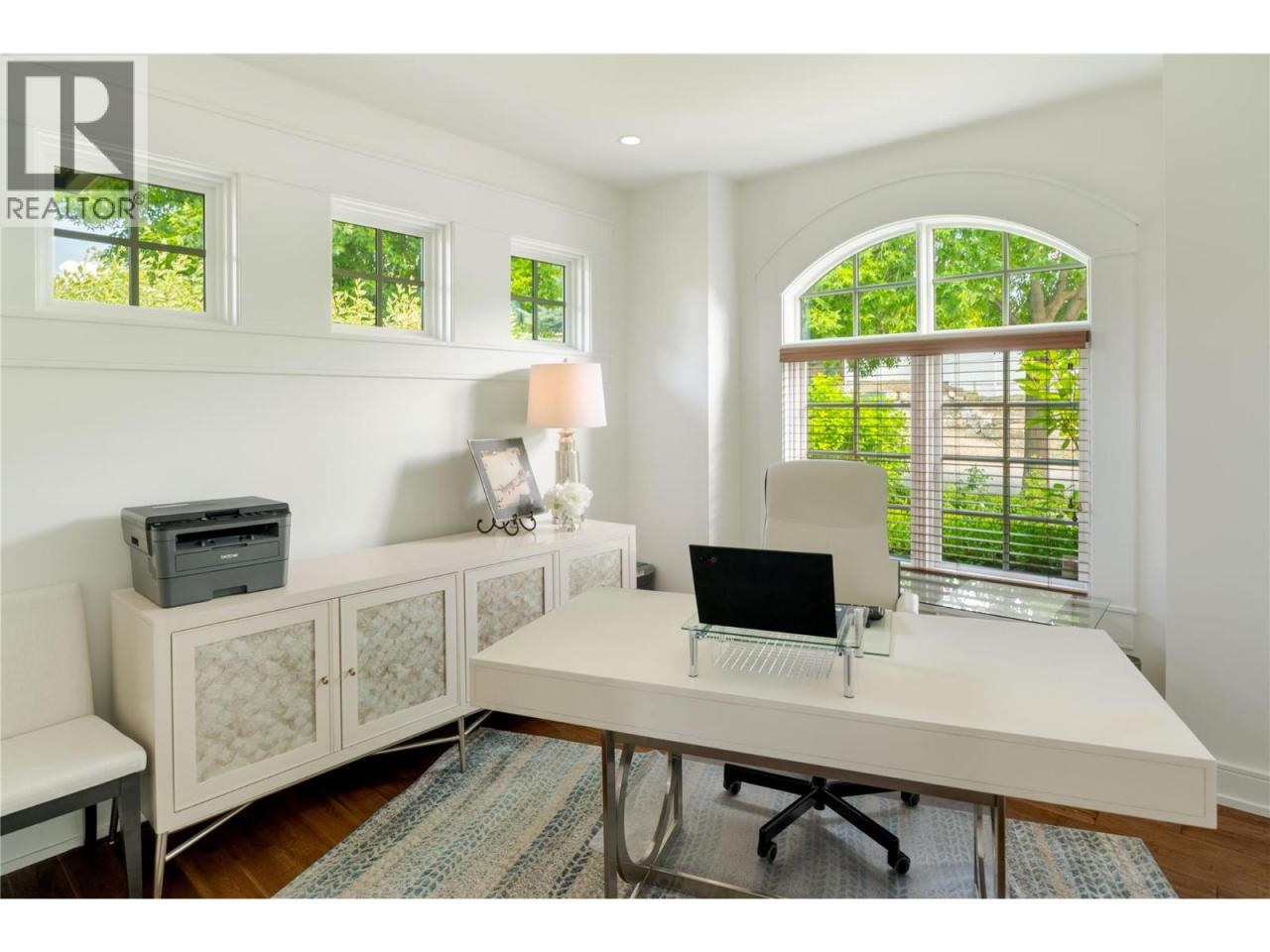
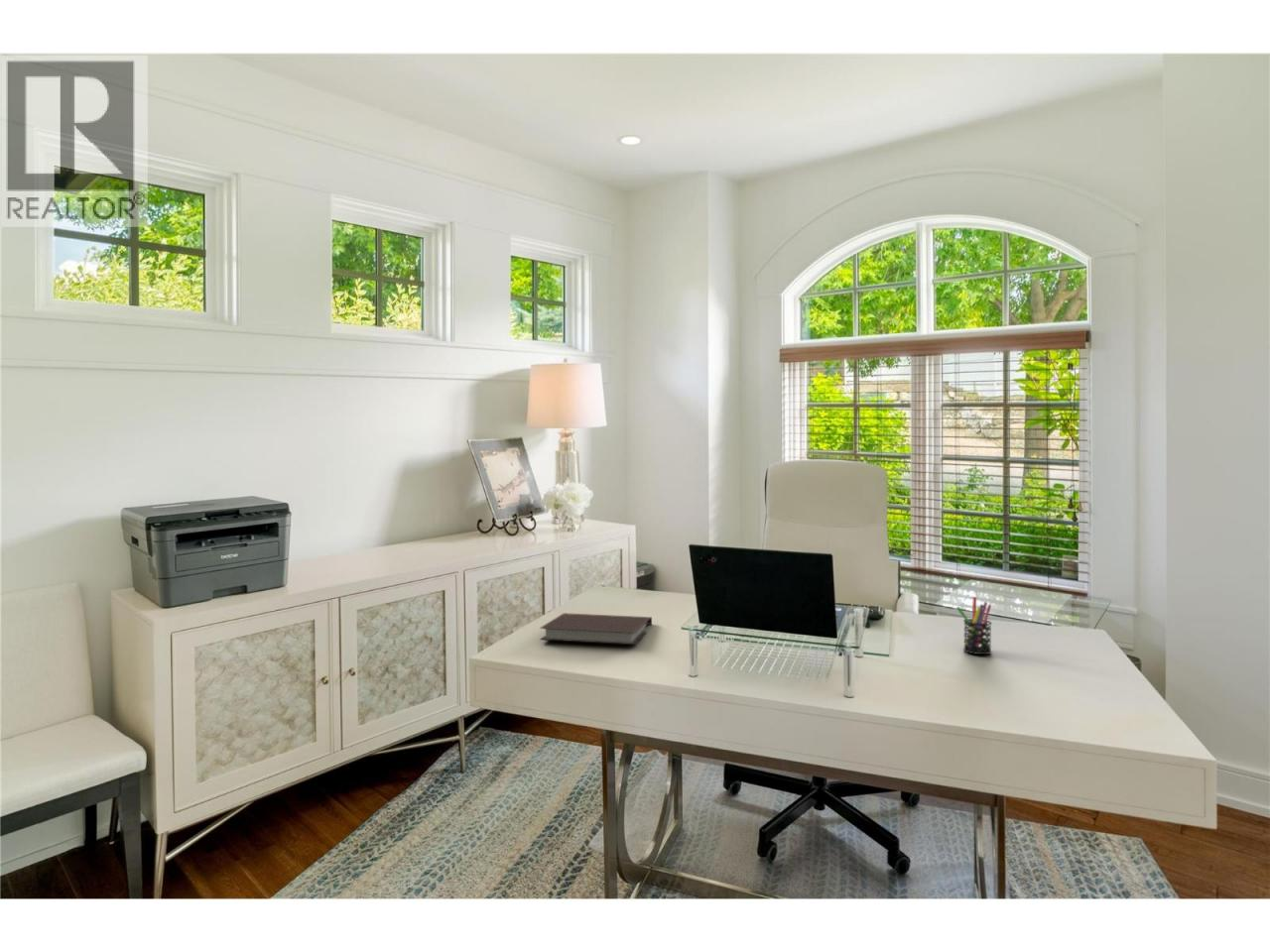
+ notebook [539,612,653,646]
+ pen holder [955,596,993,655]
